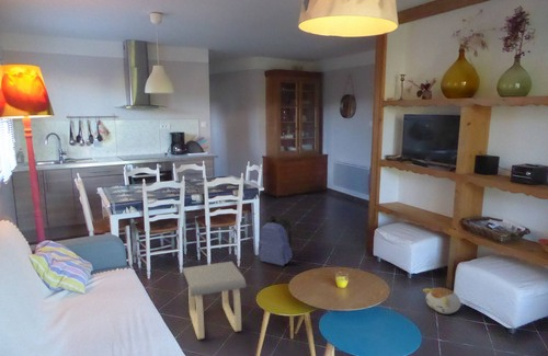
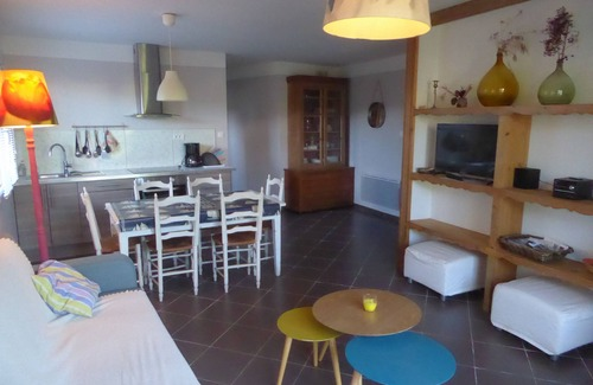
- plush toy [422,287,463,314]
- stool [182,261,247,341]
- backpack [256,216,294,267]
